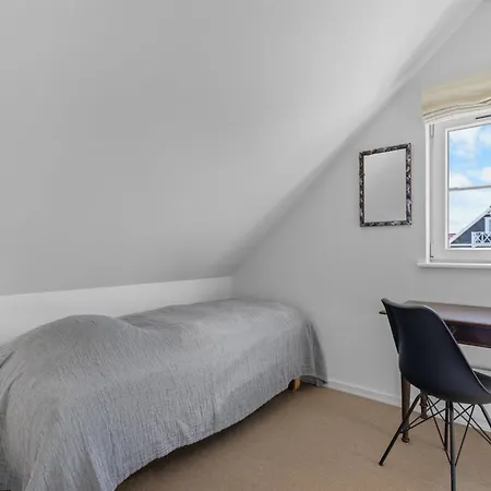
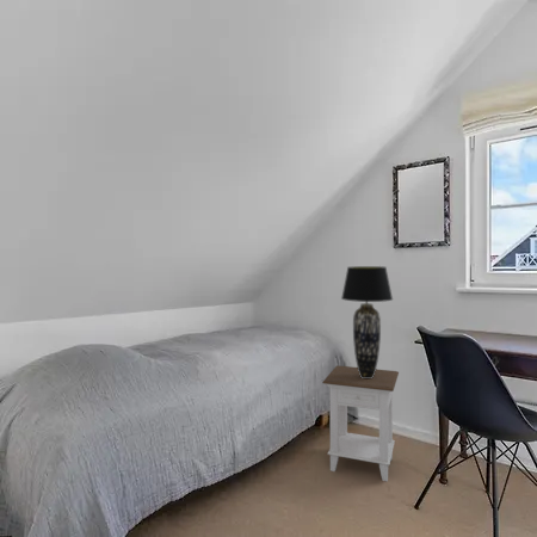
+ table lamp [340,265,394,378]
+ nightstand [321,364,400,482]
